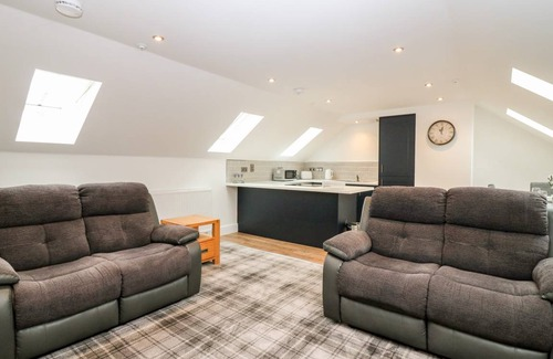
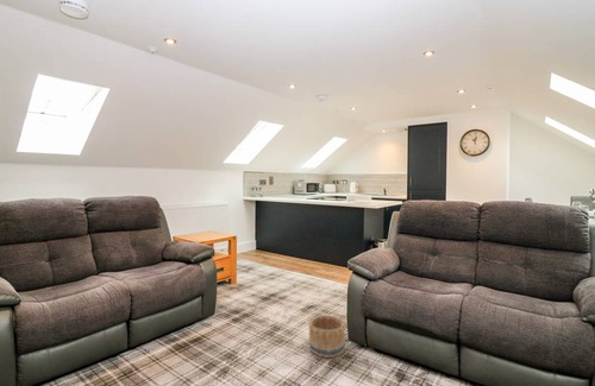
+ basket [307,315,346,359]
